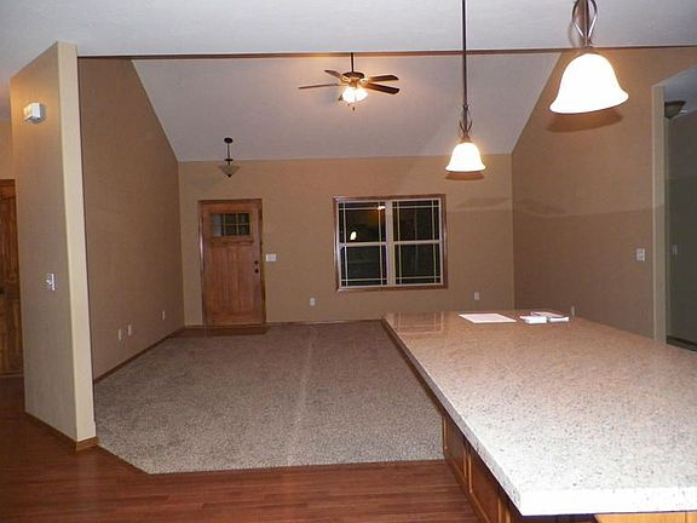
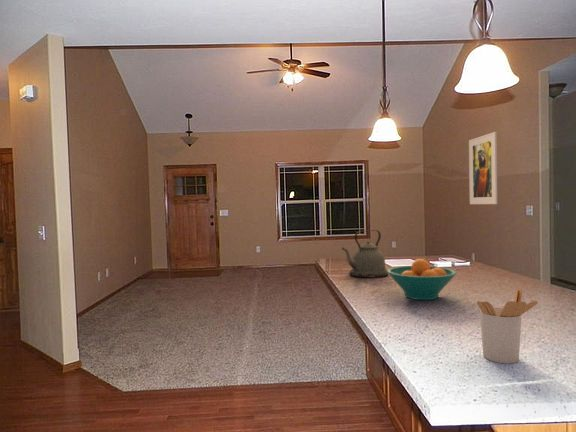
+ utensil holder [476,288,539,365]
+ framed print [468,131,498,205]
+ kettle [341,229,389,278]
+ fruit bowl [387,258,458,301]
